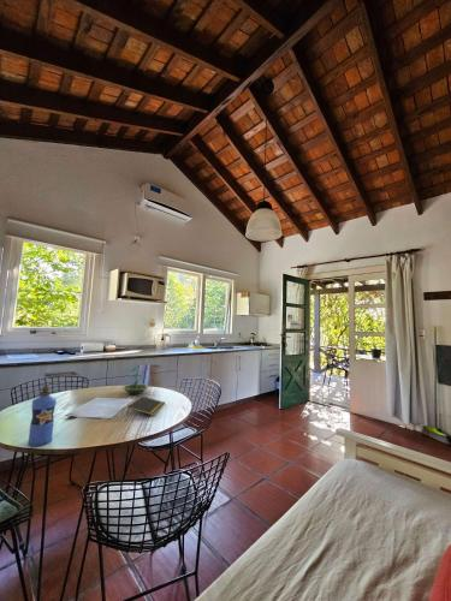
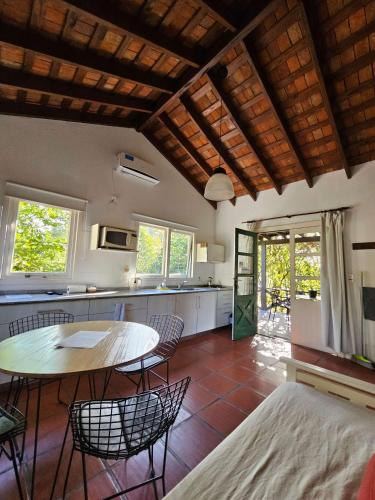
- water bottle [26,385,58,447]
- notepad [125,395,166,417]
- terrarium [121,367,149,395]
